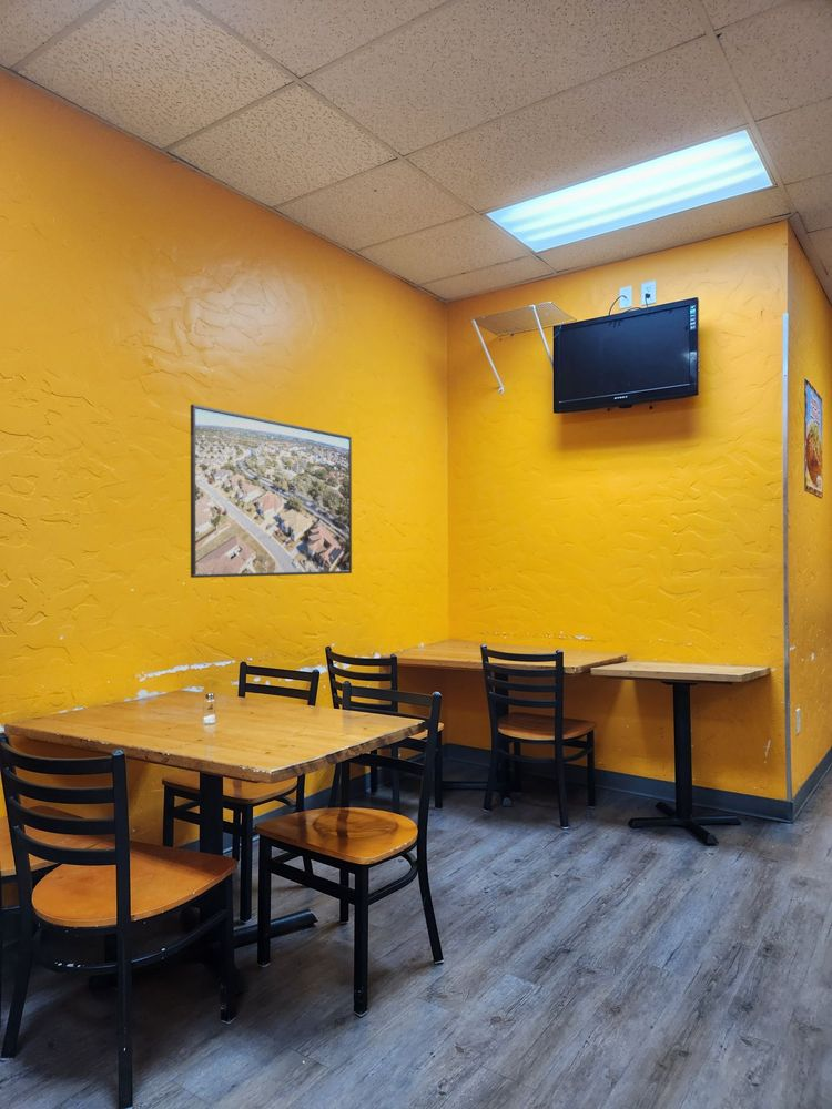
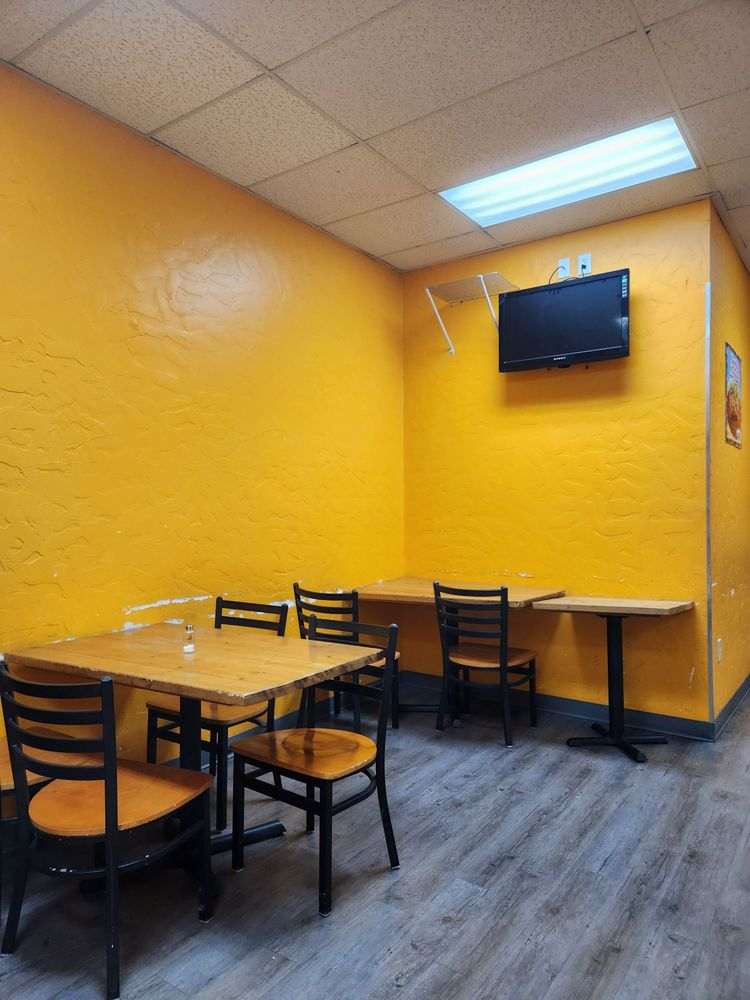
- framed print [190,404,353,579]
